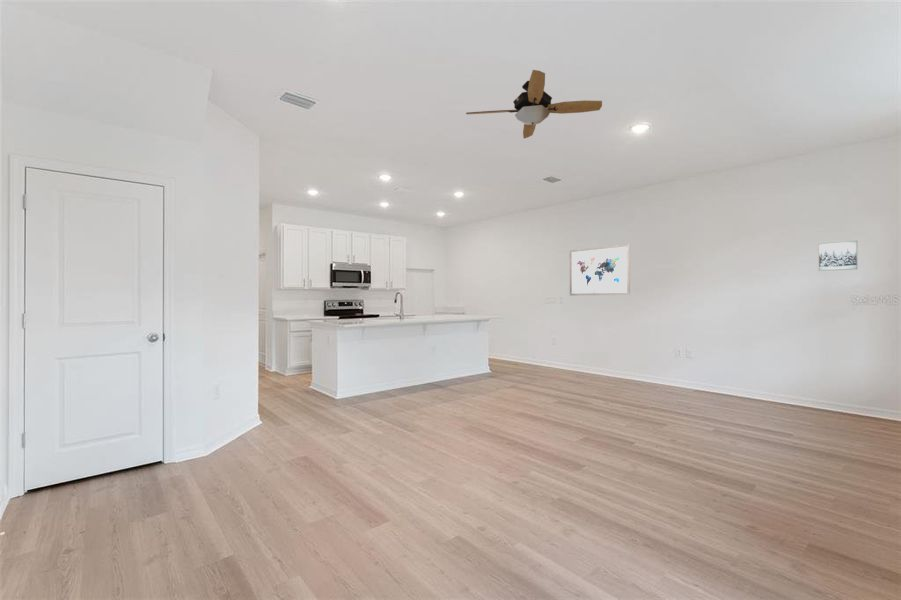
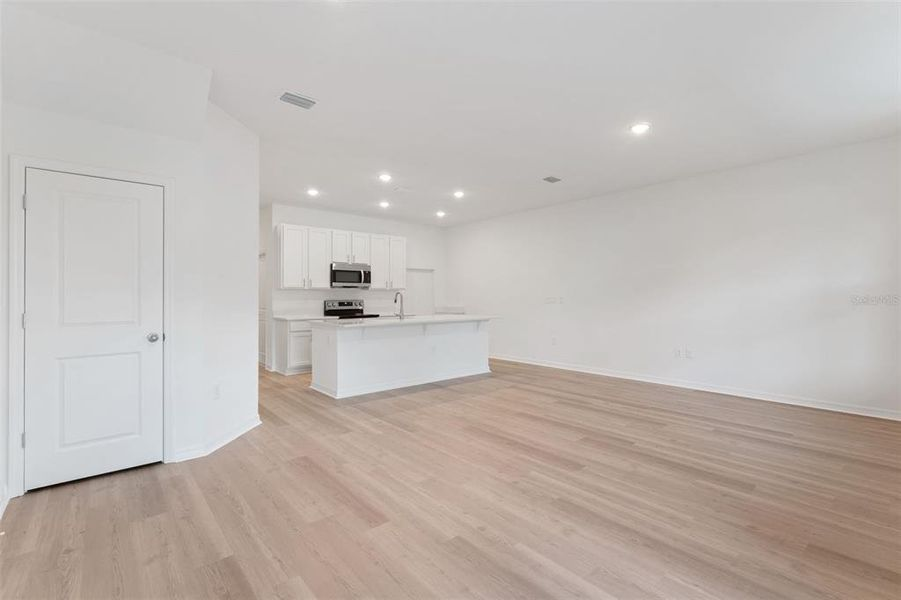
- wall art [817,240,858,272]
- wall art [569,243,631,296]
- ceiling fan [465,69,603,139]
